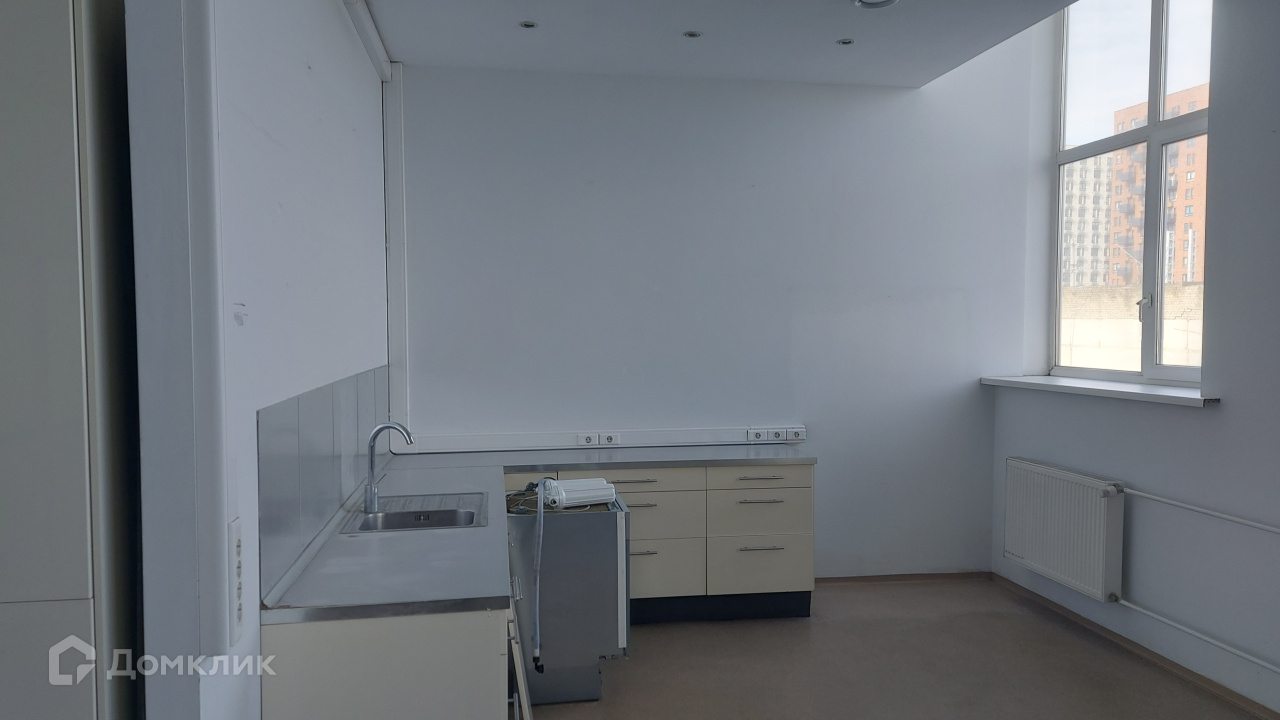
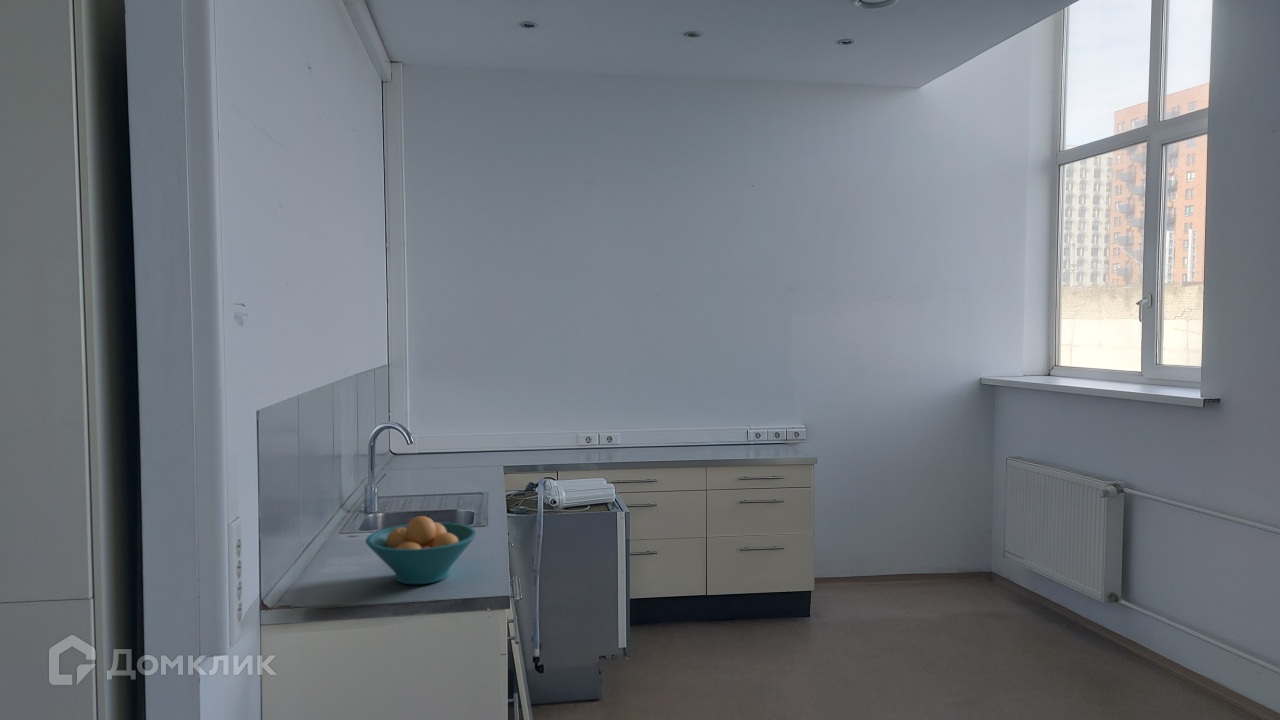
+ fruit bowl [365,515,478,585]
